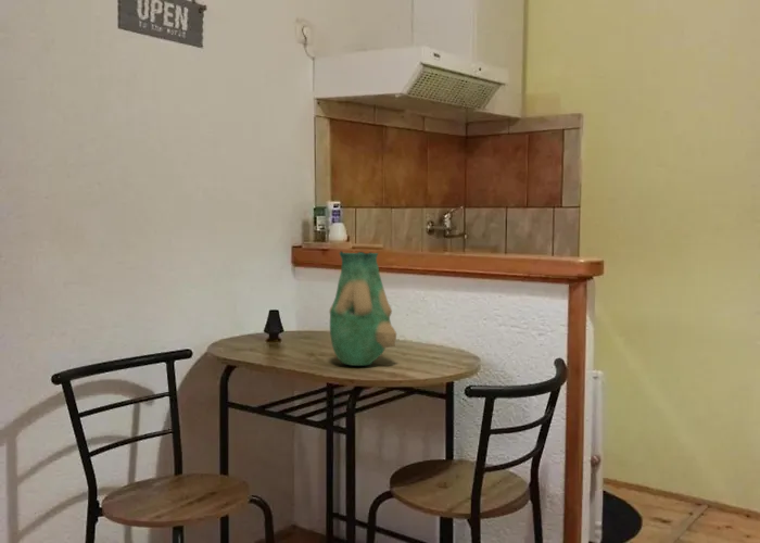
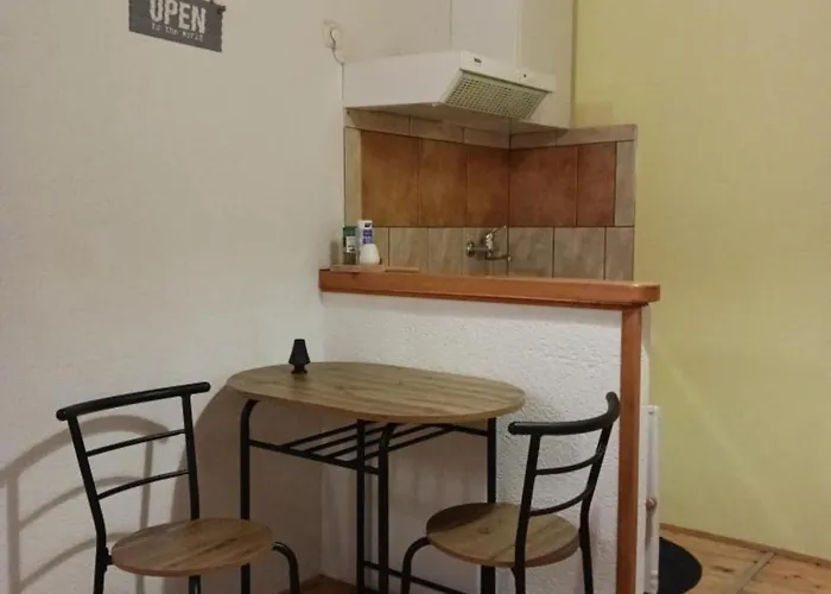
- vase [328,250,397,367]
